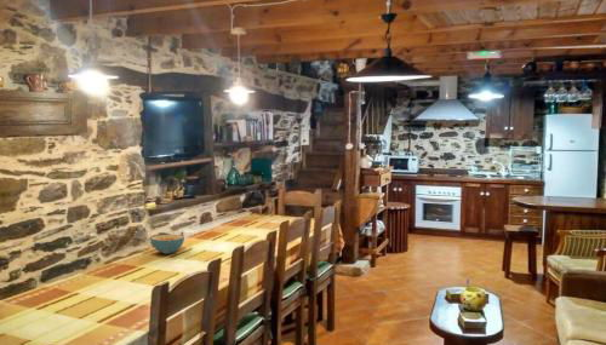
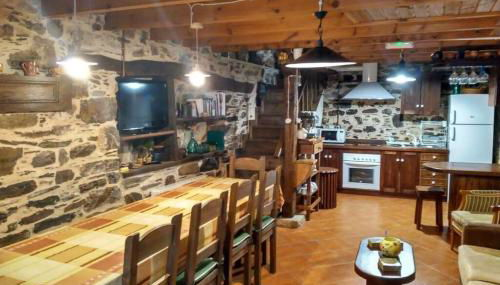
- cereal bowl [150,234,185,255]
